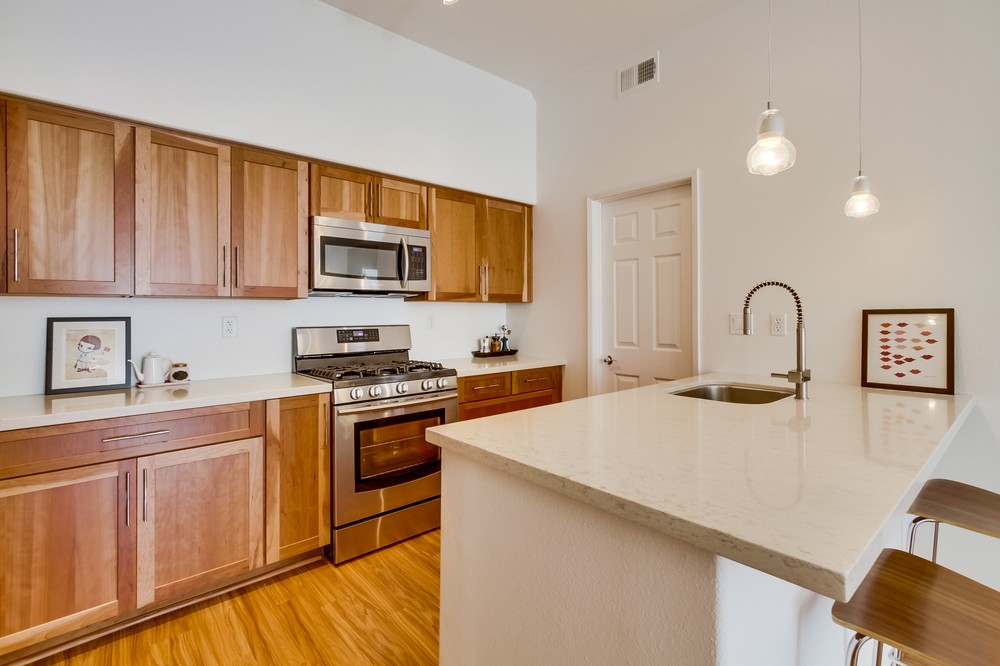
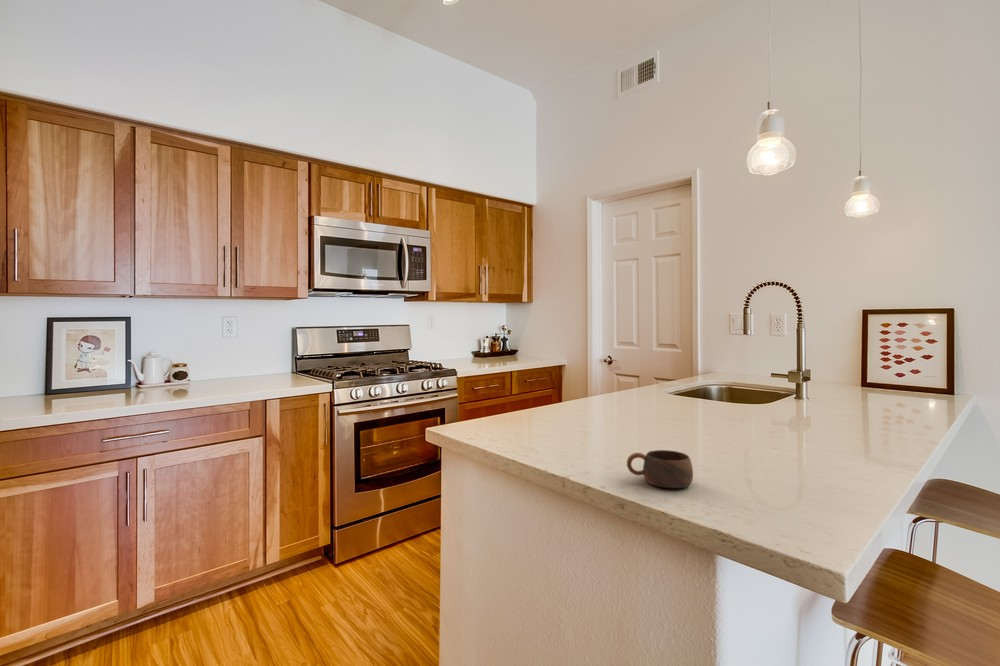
+ cup [626,449,694,489]
